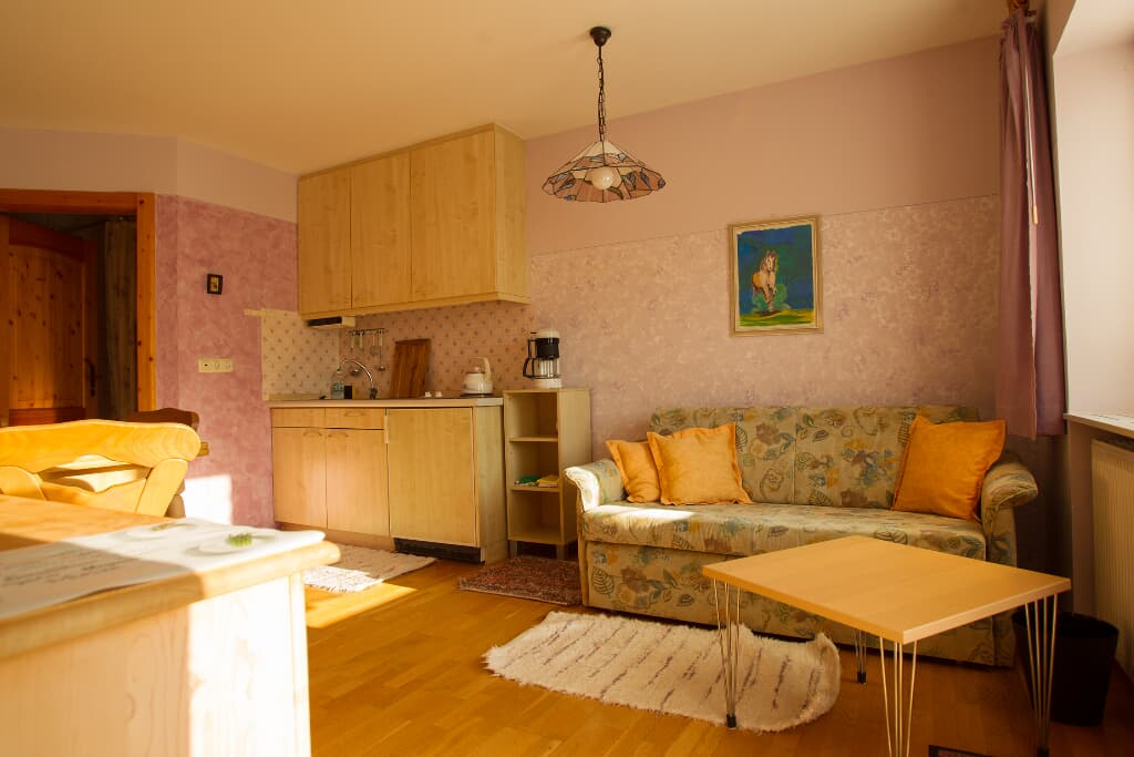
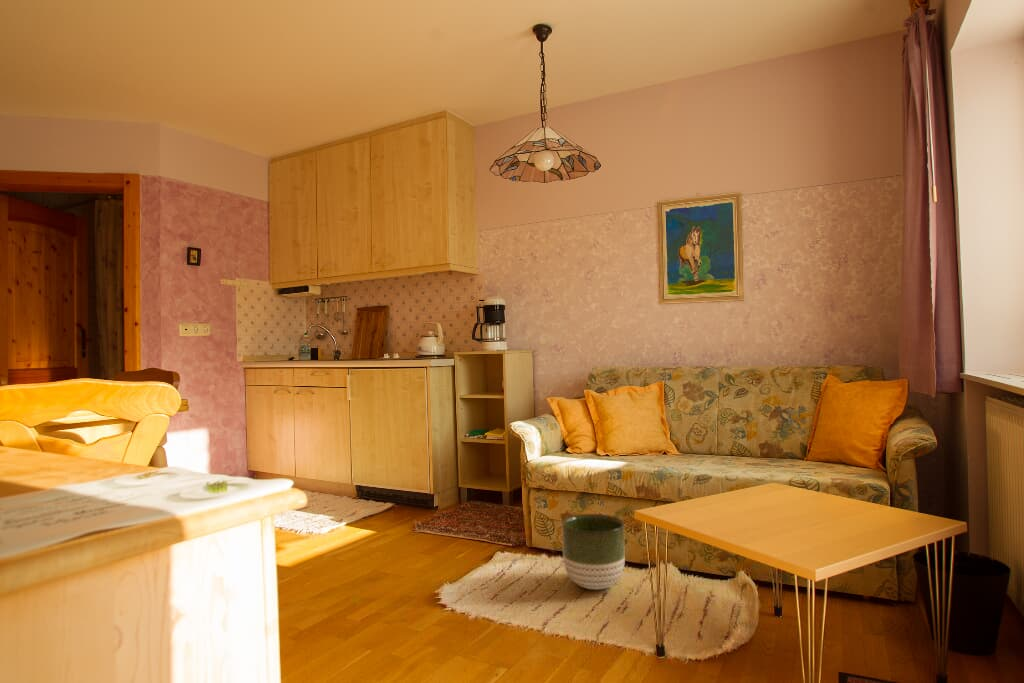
+ planter [561,513,626,591]
